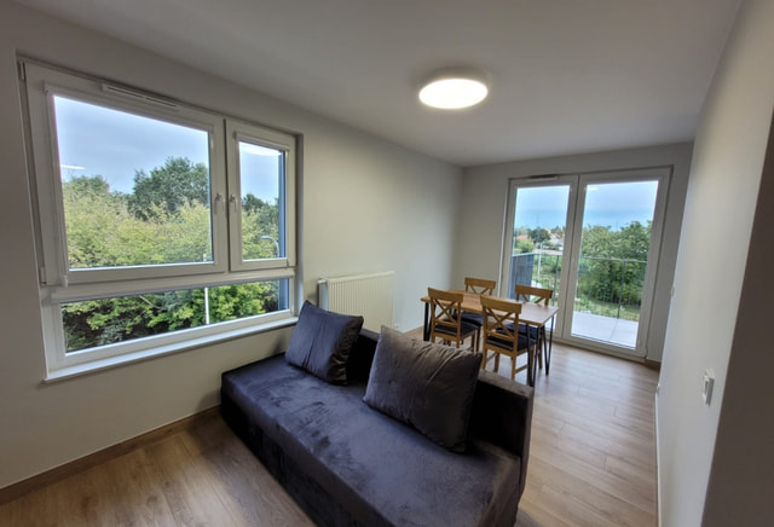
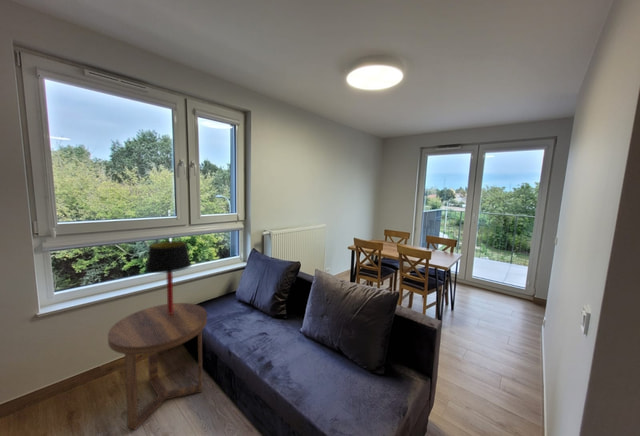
+ side table [107,302,208,431]
+ table lamp [144,240,193,315]
